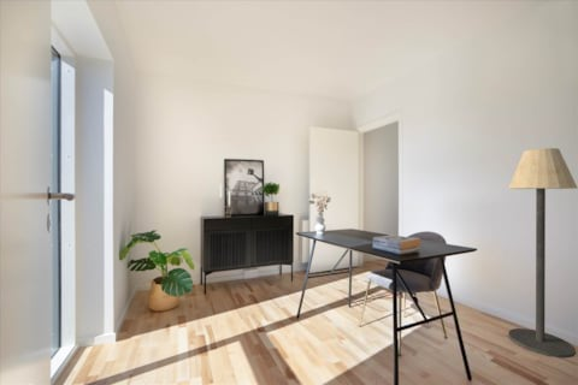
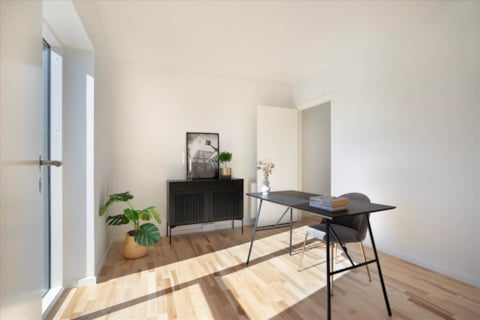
- floor lamp [507,147,578,359]
